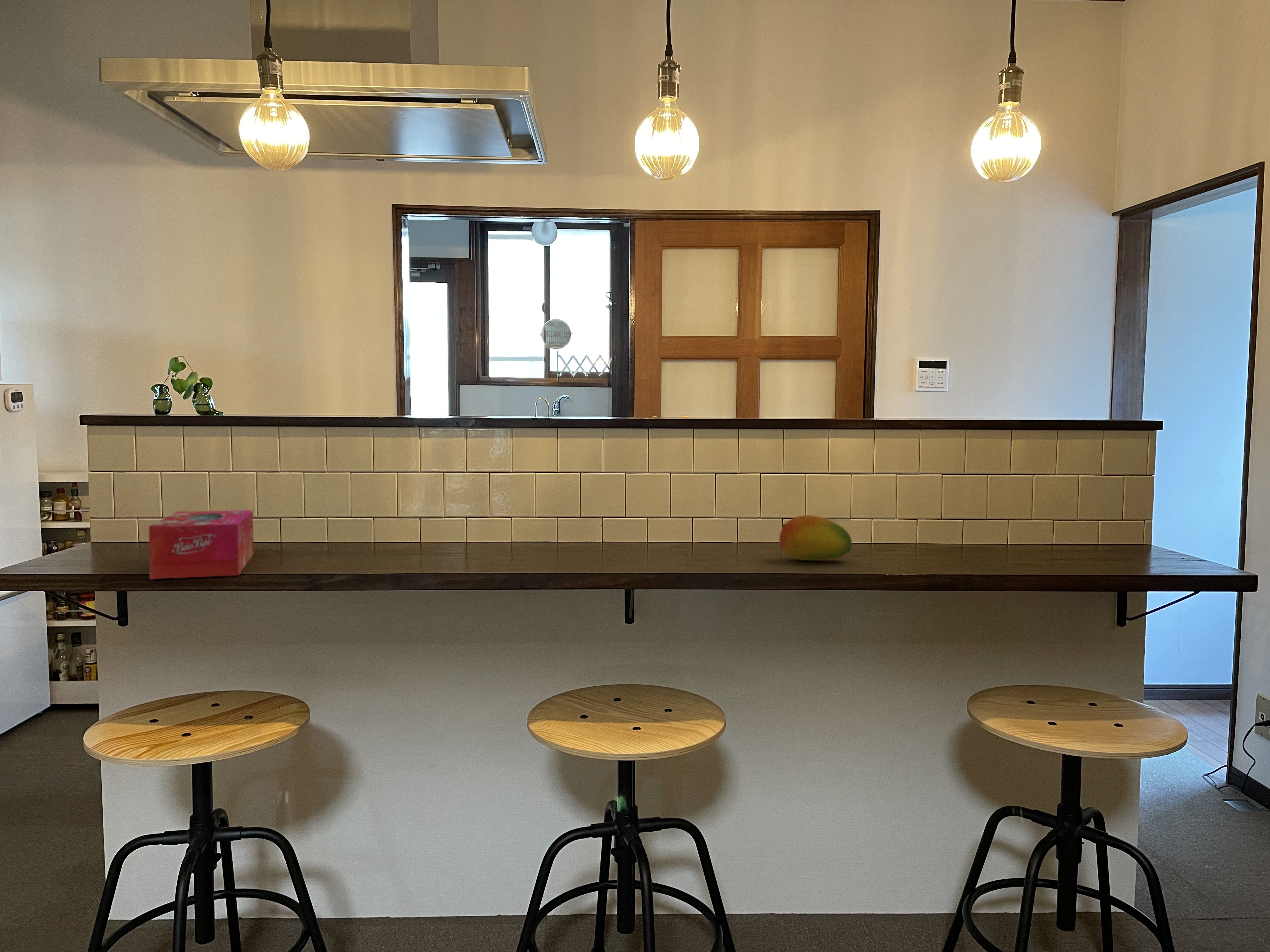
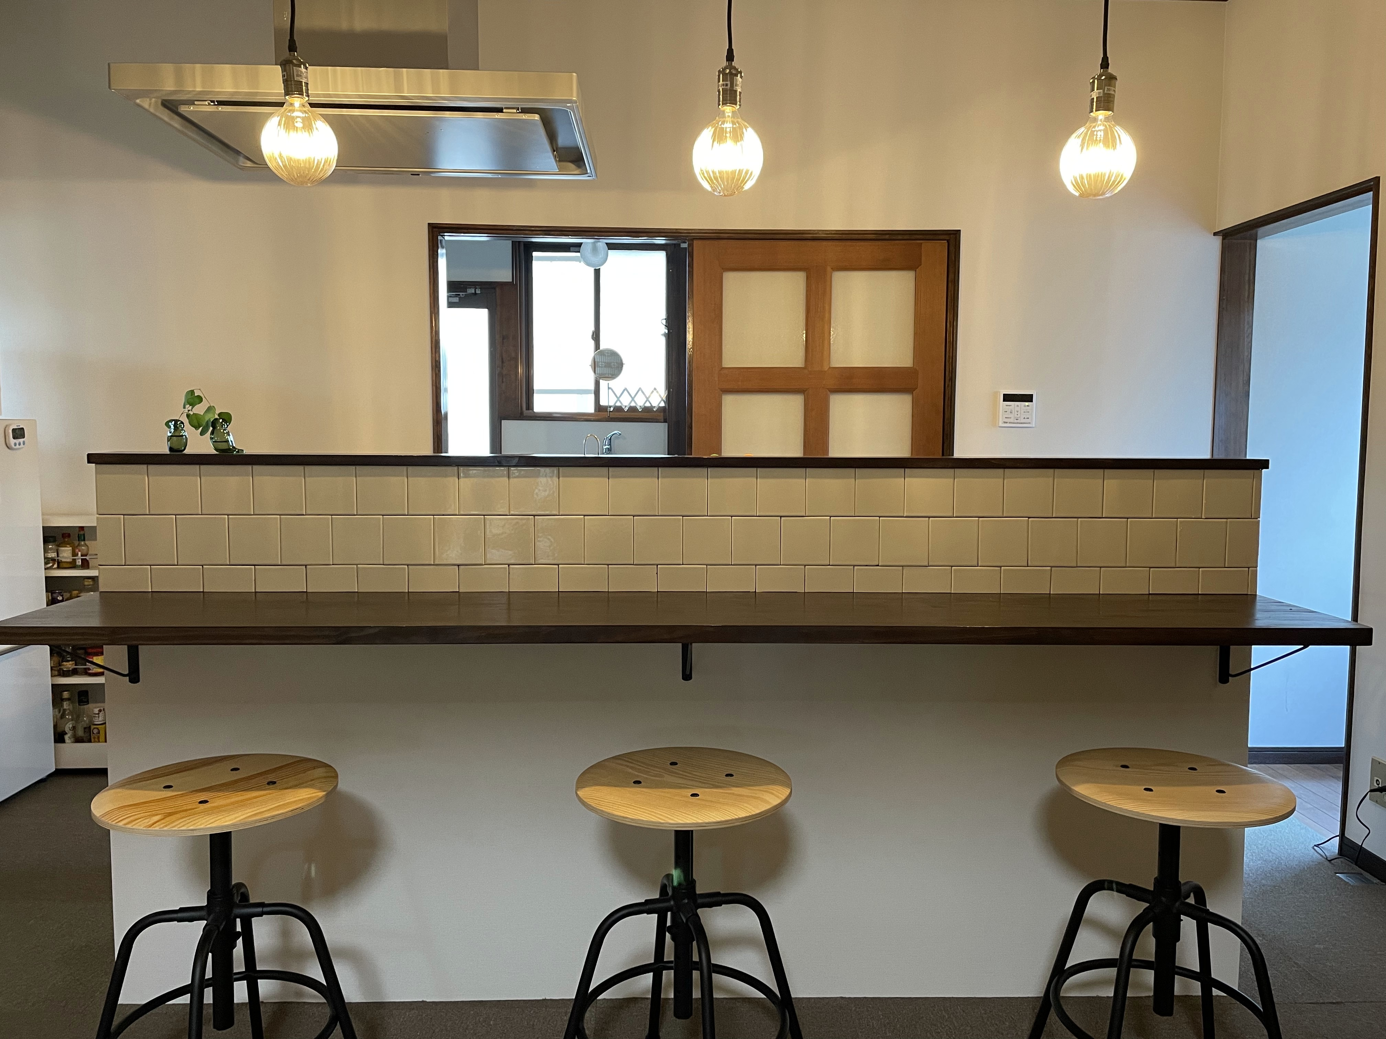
- fruit [779,515,852,561]
- tissue box [148,510,254,579]
